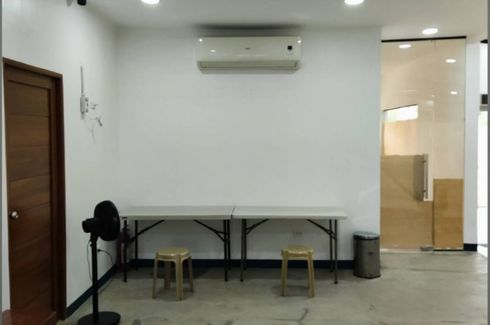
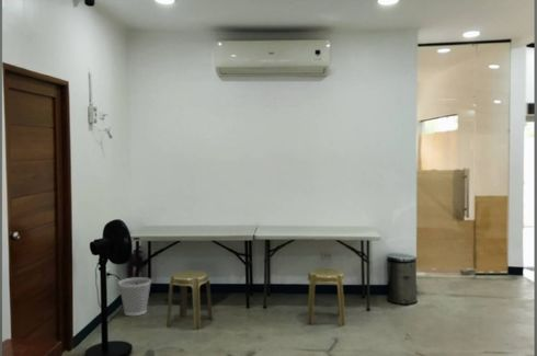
+ wastebasket [117,276,152,317]
